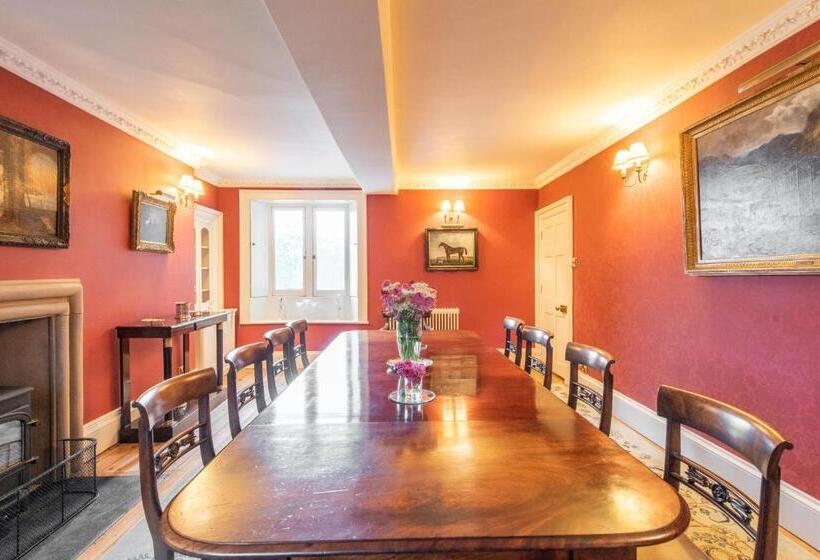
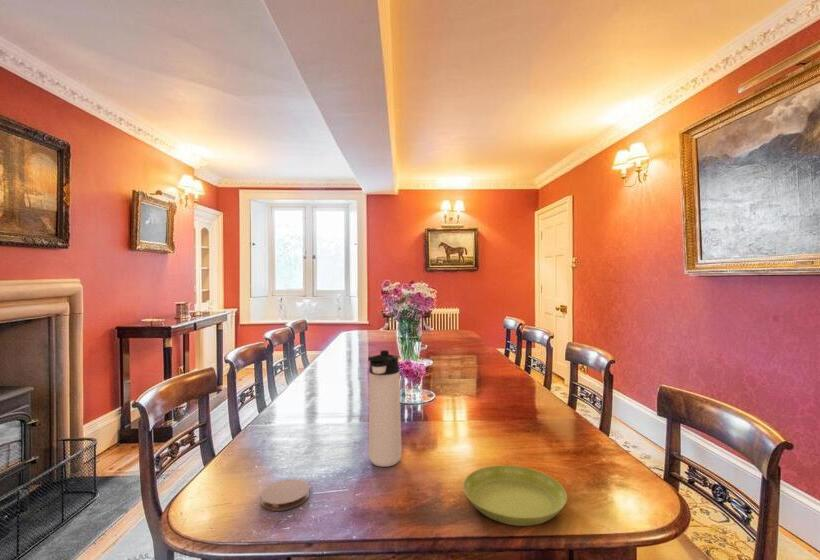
+ thermos bottle [367,349,403,468]
+ coaster [260,478,310,512]
+ saucer [462,464,568,527]
